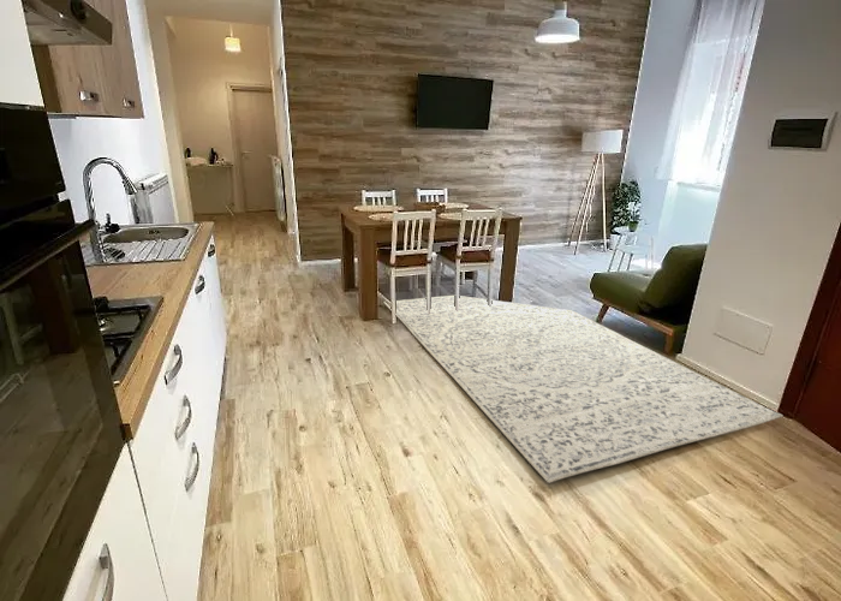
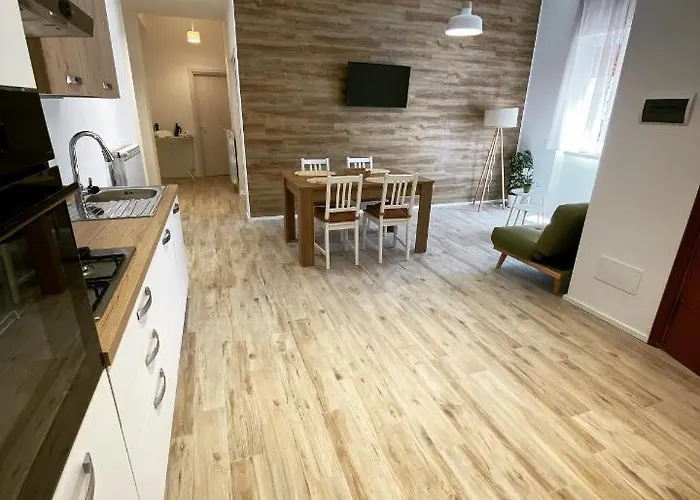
- rug [382,294,785,484]
